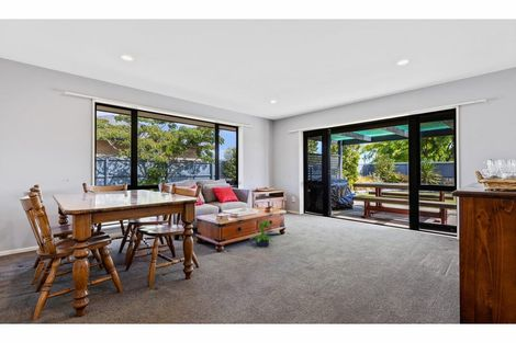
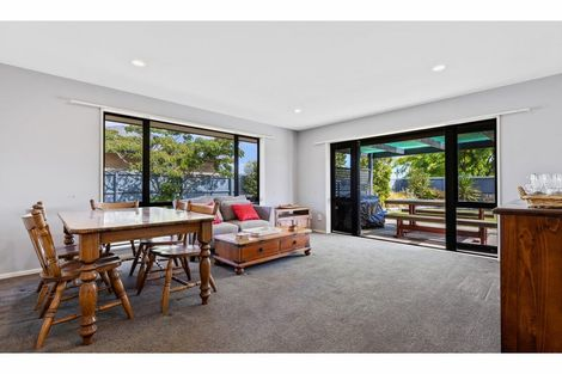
- potted plant [248,219,273,248]
